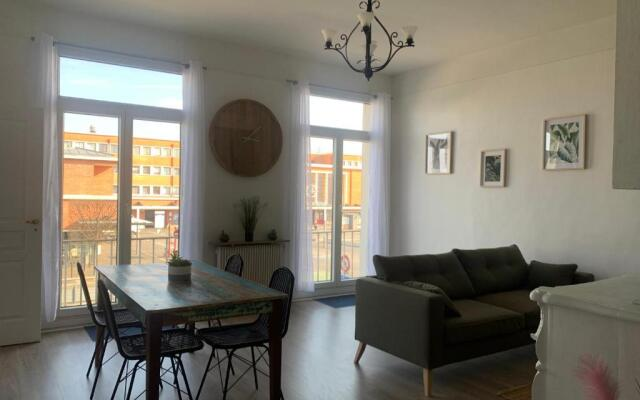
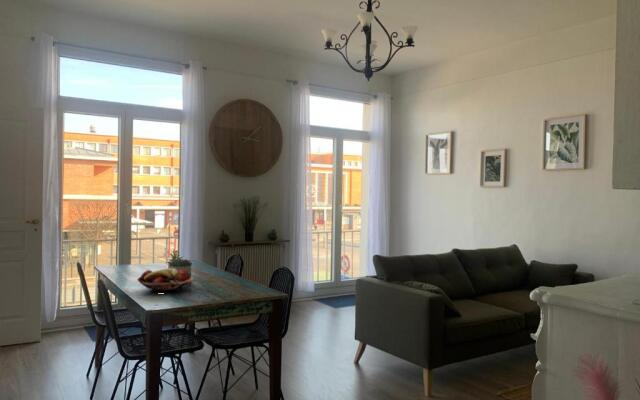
+ fruit basket [136,267,194,293]
